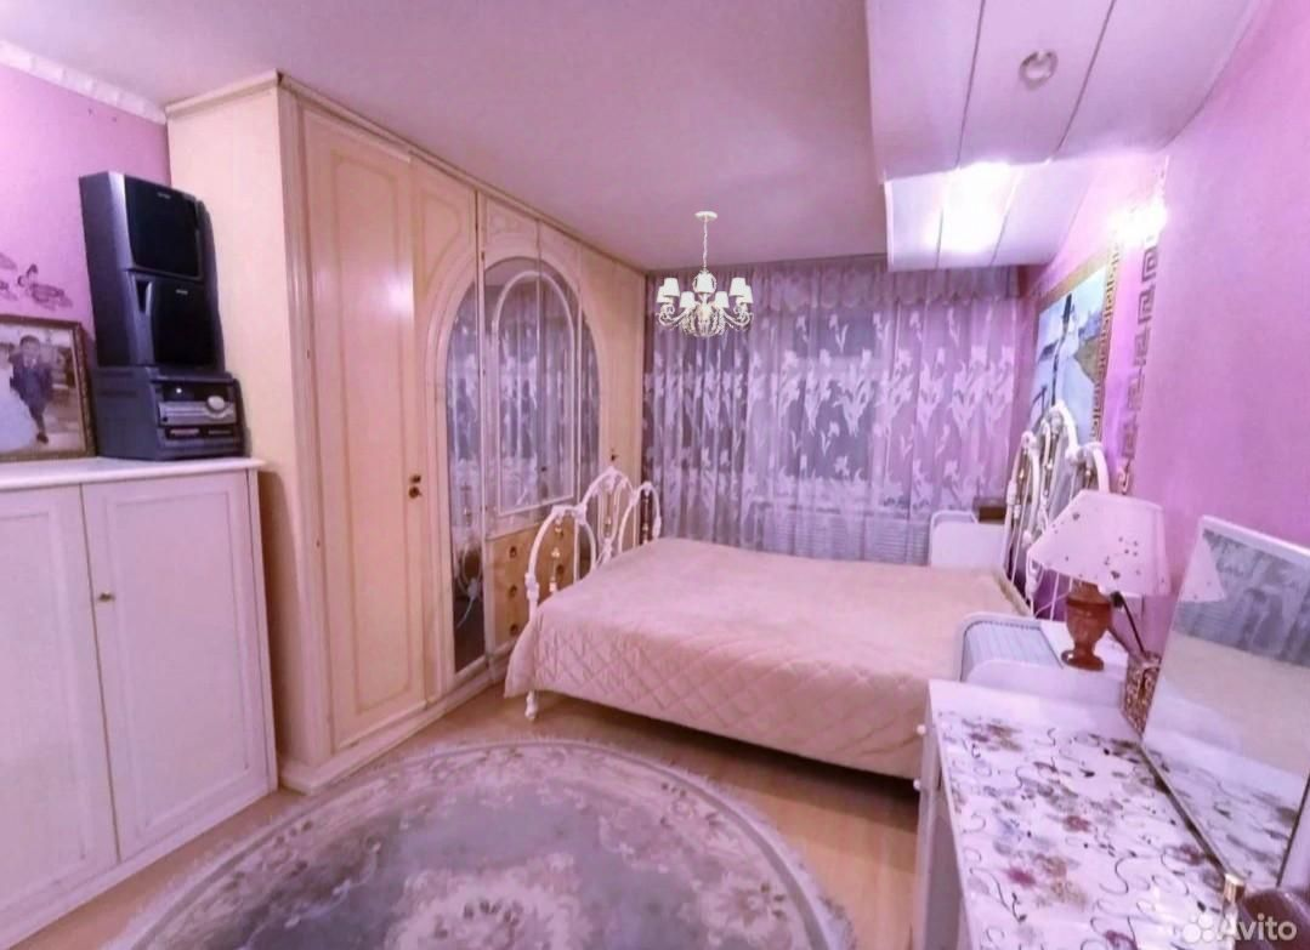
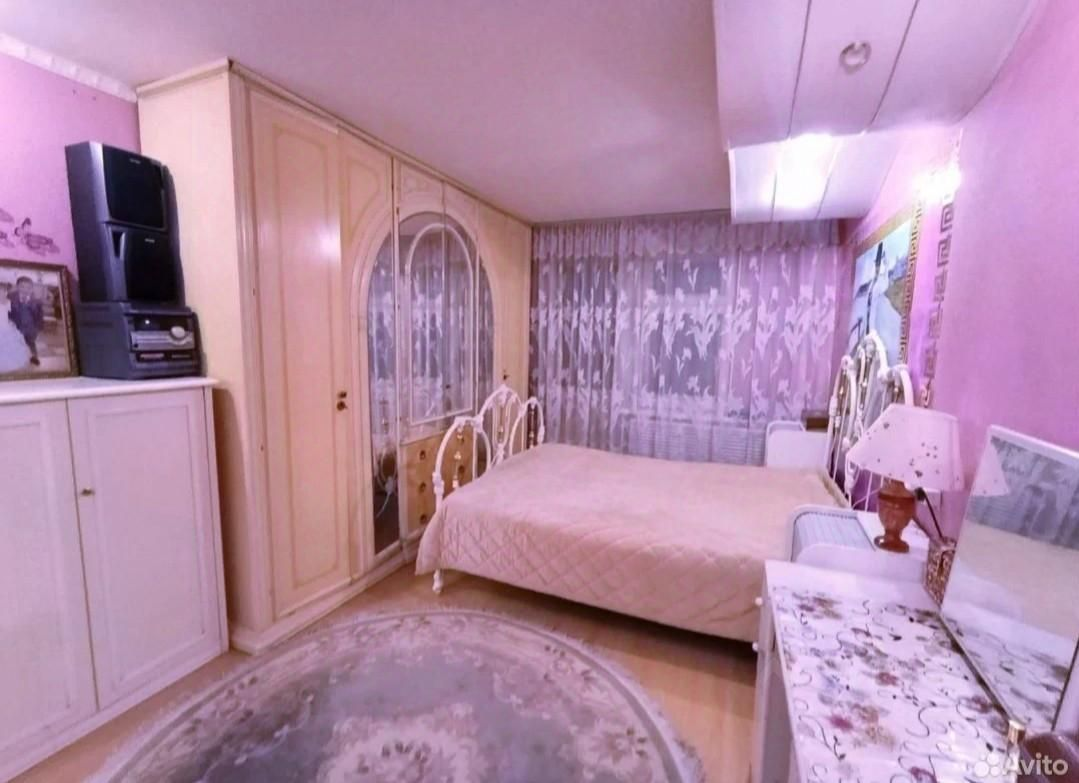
- chandelier [656,210,755,341]
